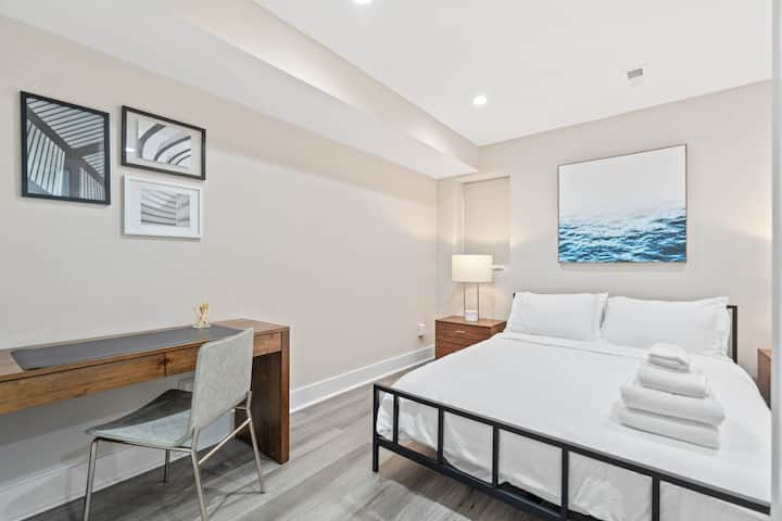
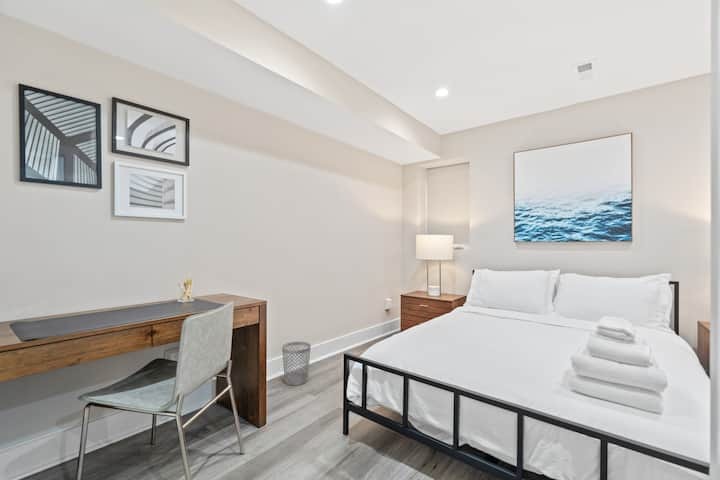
+ wastebasket [281,341,312,386]
